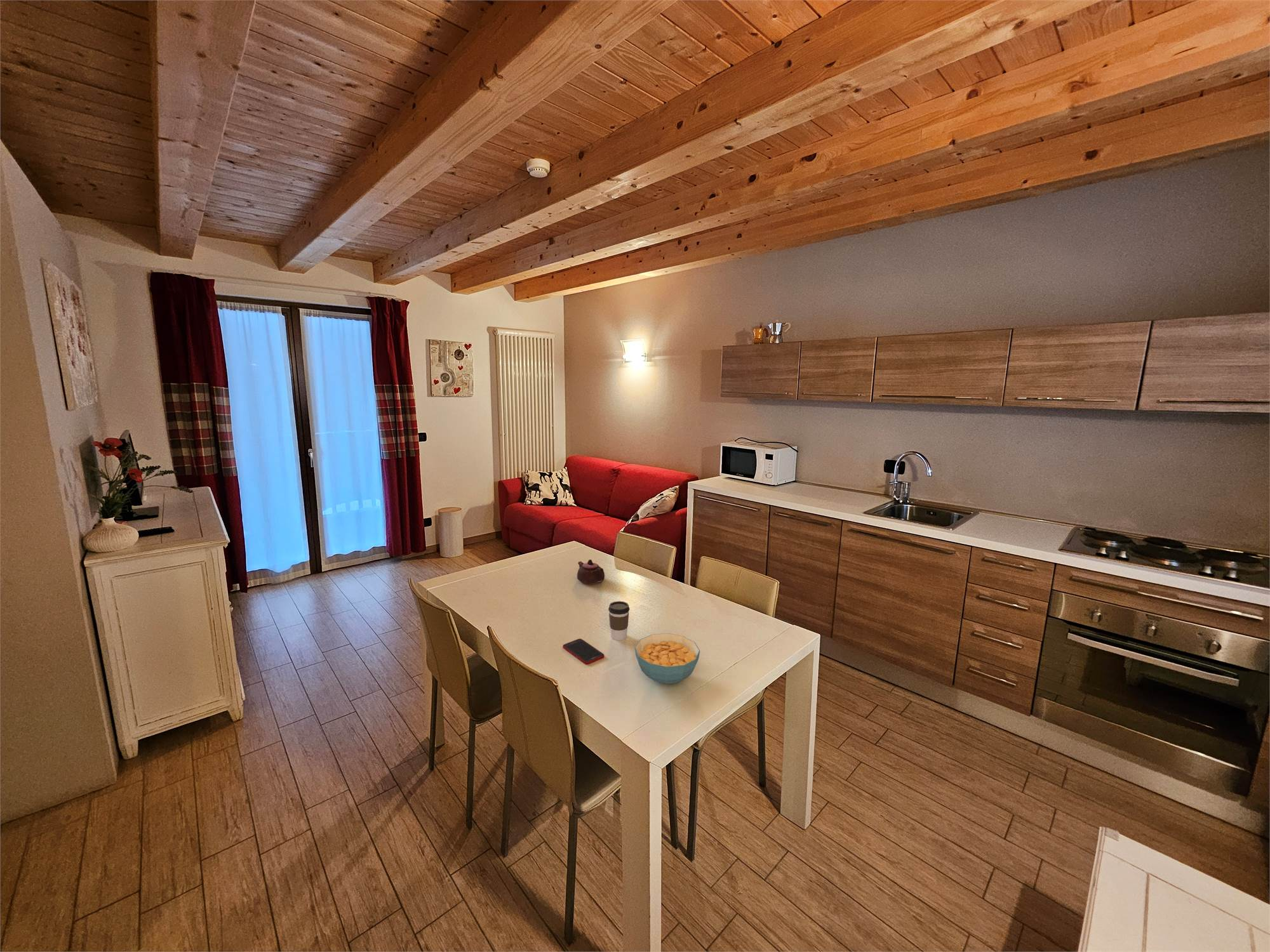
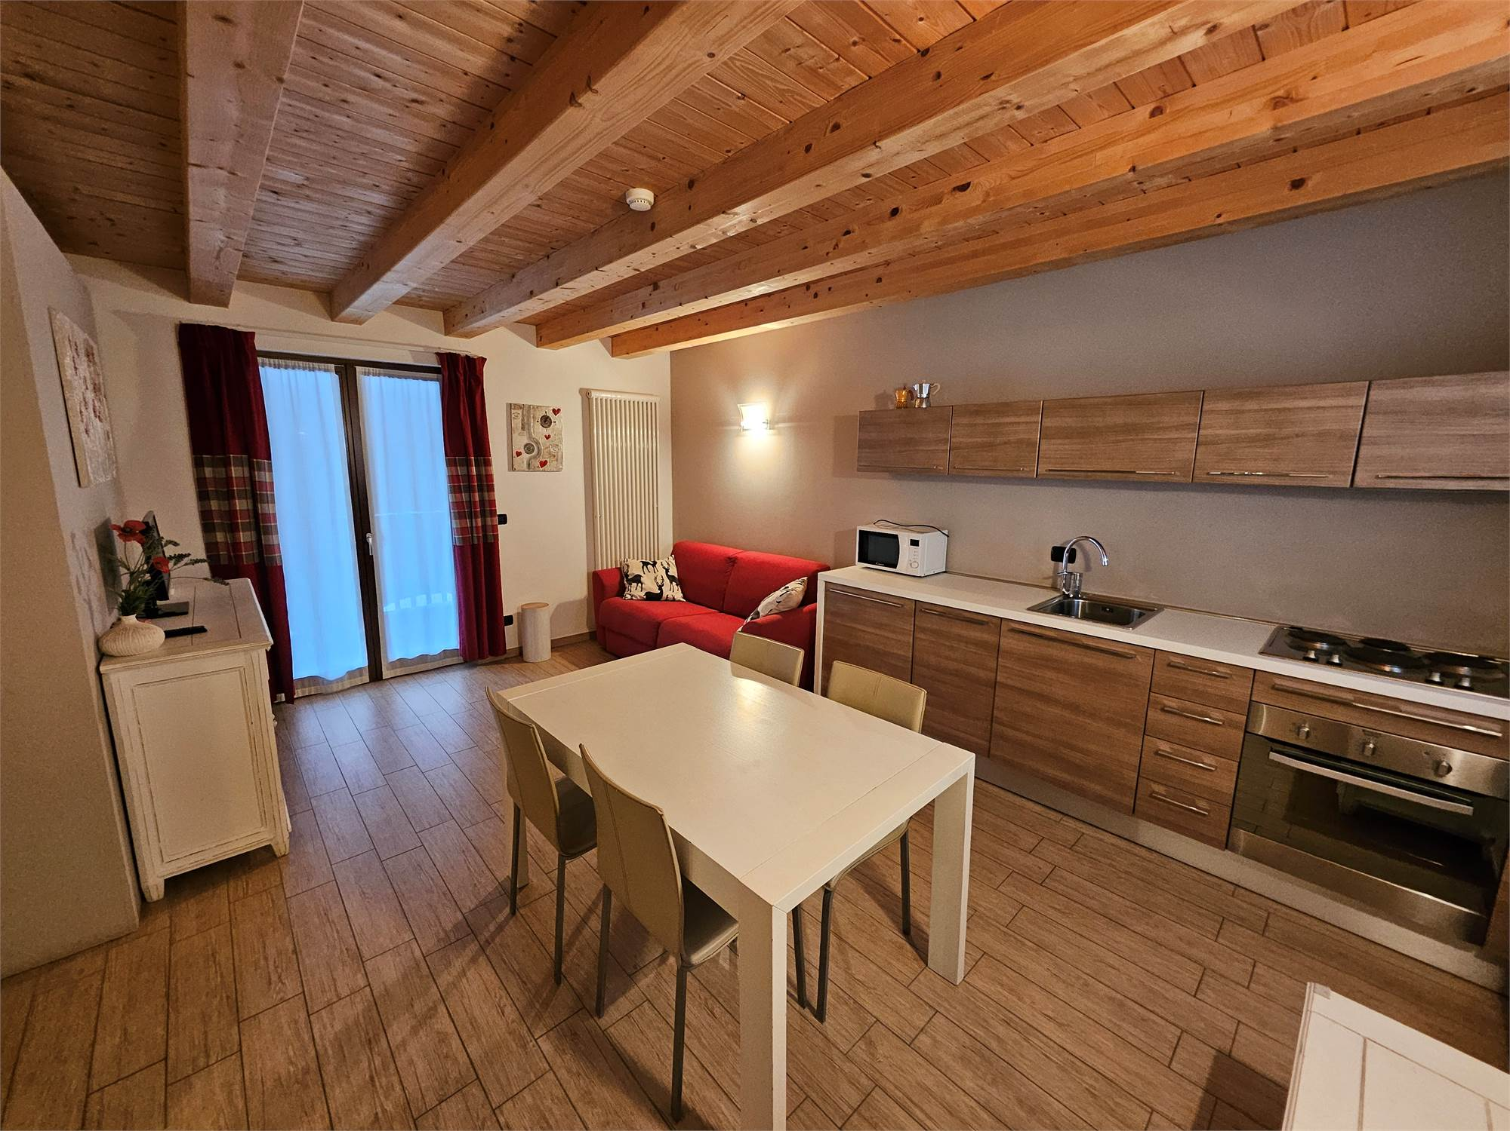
- coffee cup [608,600,630,641]
- teapot [577,559,605,585]
- cell phone [562,638,605,665]
- cereal bowl [634,633,700,685]
